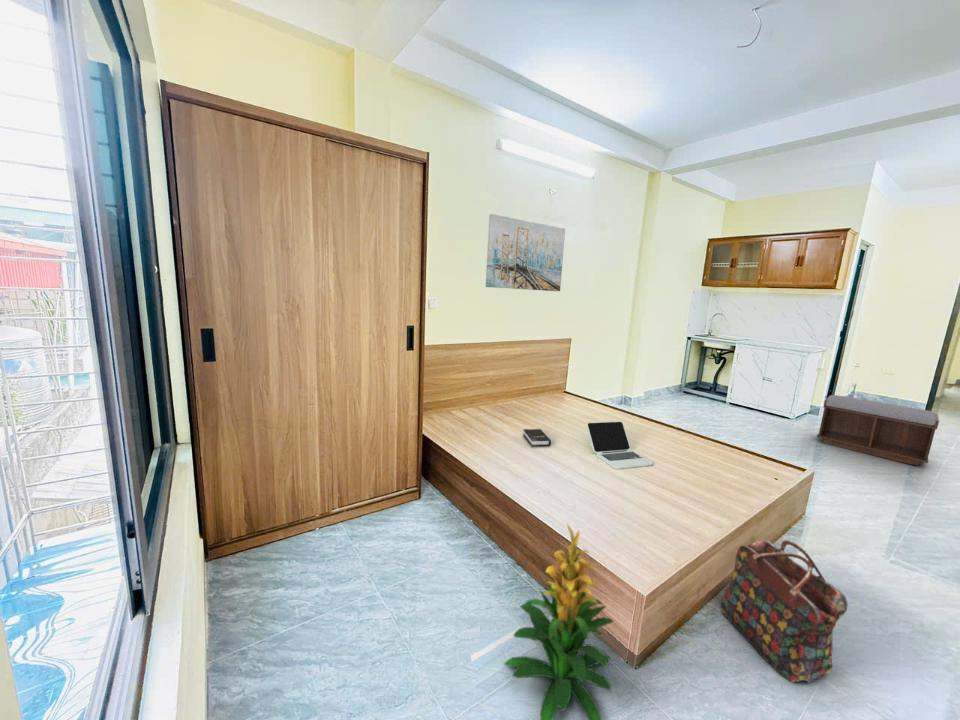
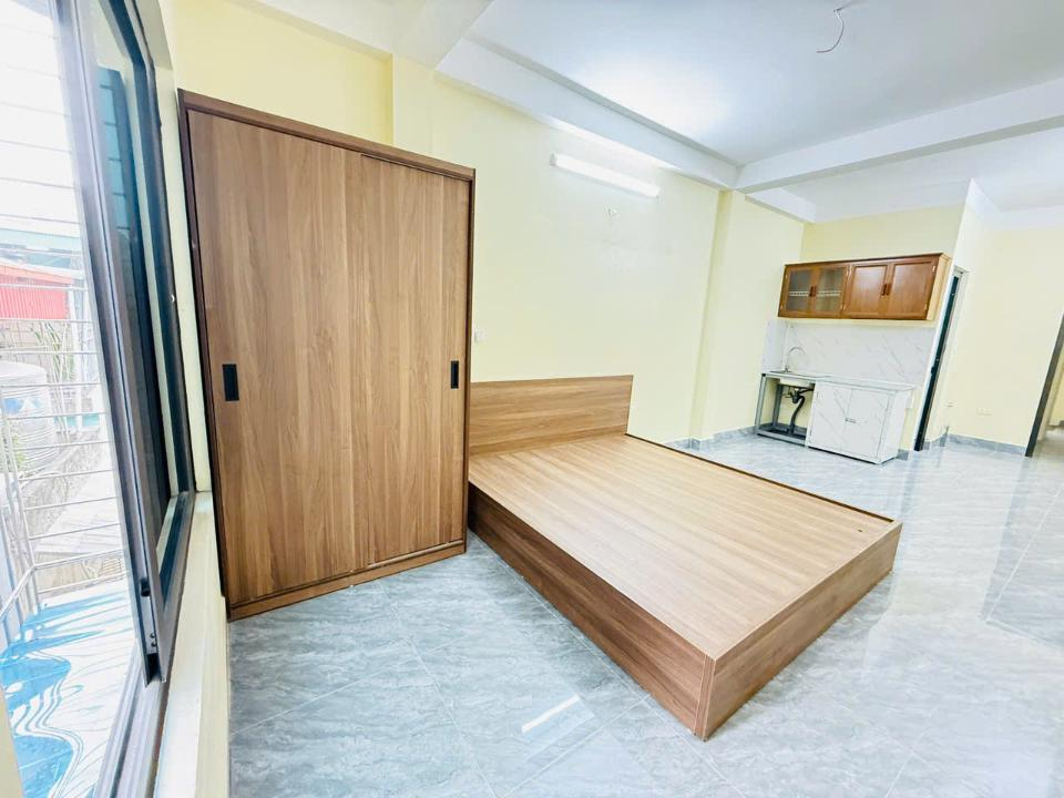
- wall art [485,213,566,292]
- bench [816,394,940,467]
- laptop [586,419,654,470]
- backpack [720,539,849,683]
- hardback book [522,428,552,448]
- indoor plant [503,523,615,720]
